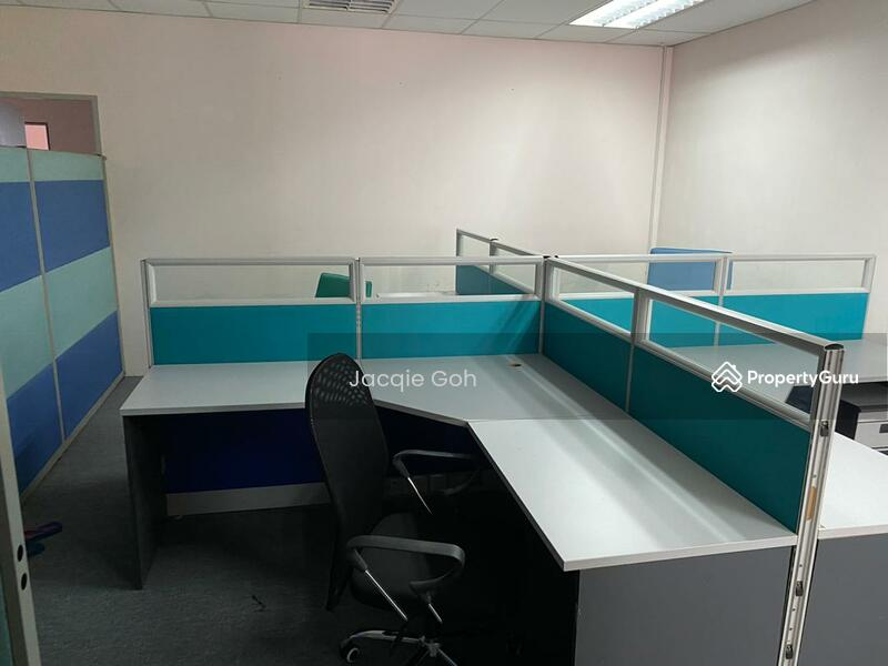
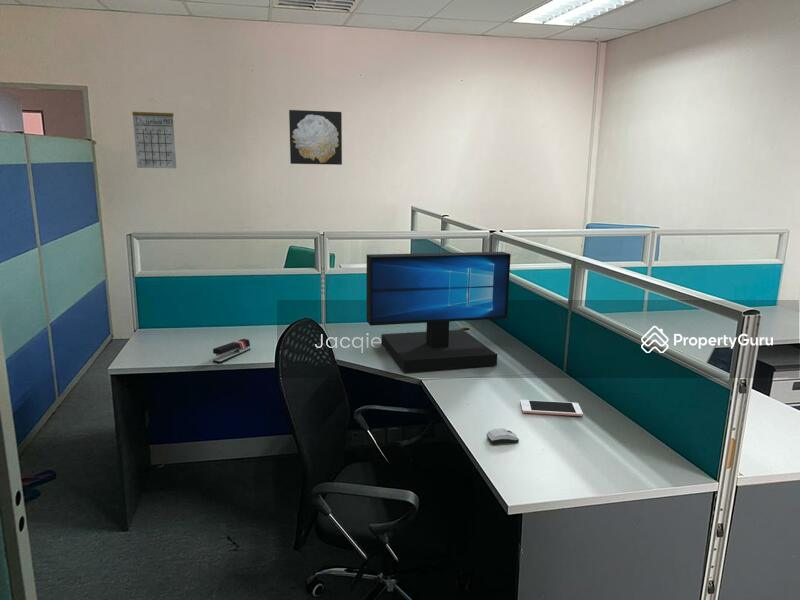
+ stapler [212,338,252,364]
+ monitor [366,251,512,373]
+ cell phone [519,399,584,417]
+ computer mouse [486,427,520,446]
+ calendar [131,98,177,169]
+ wall art [288,109,343,166]
